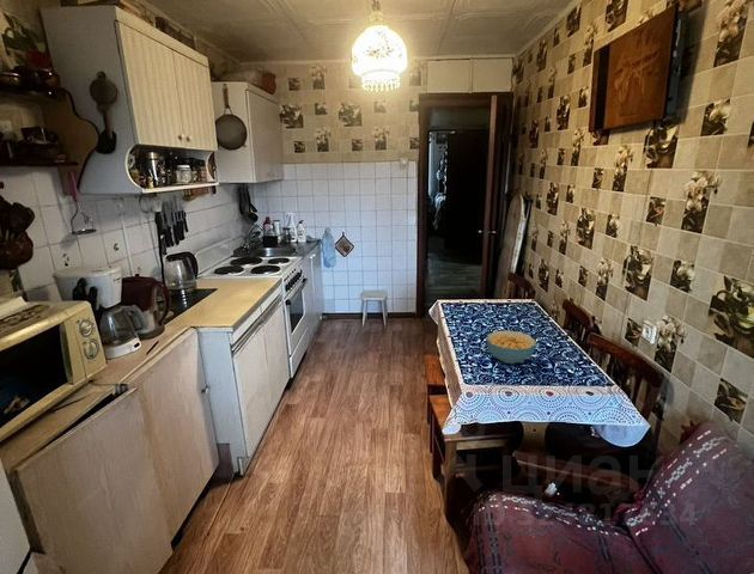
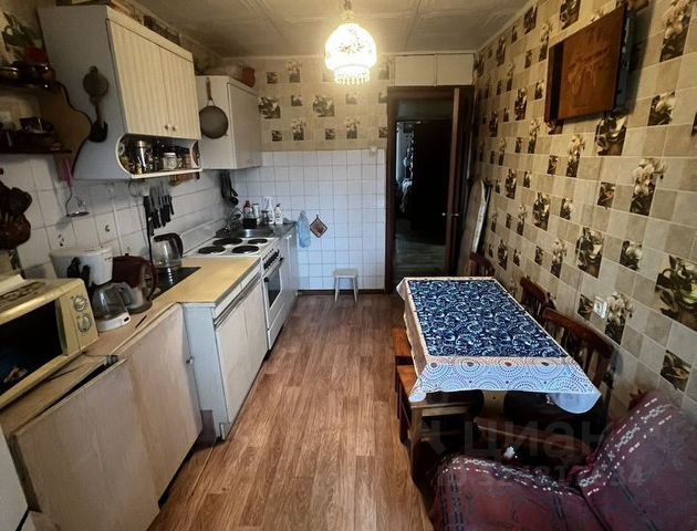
- cereal bowl [486,329,536,365]
